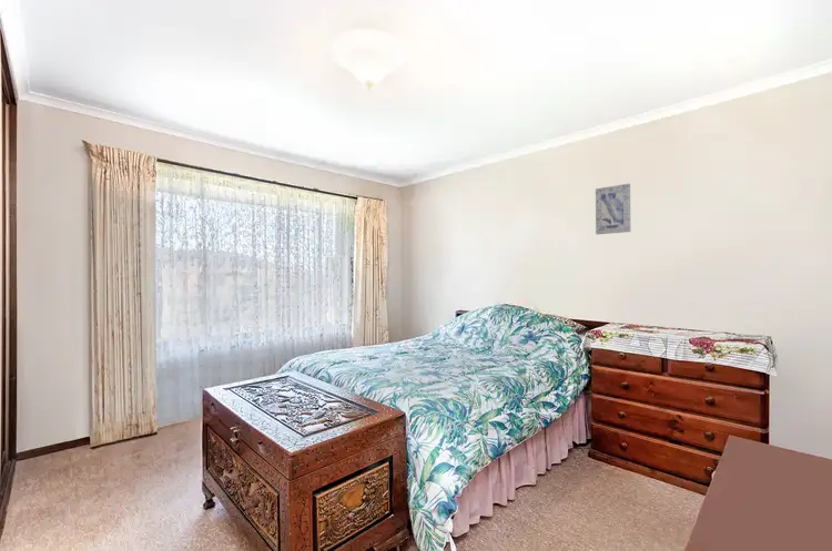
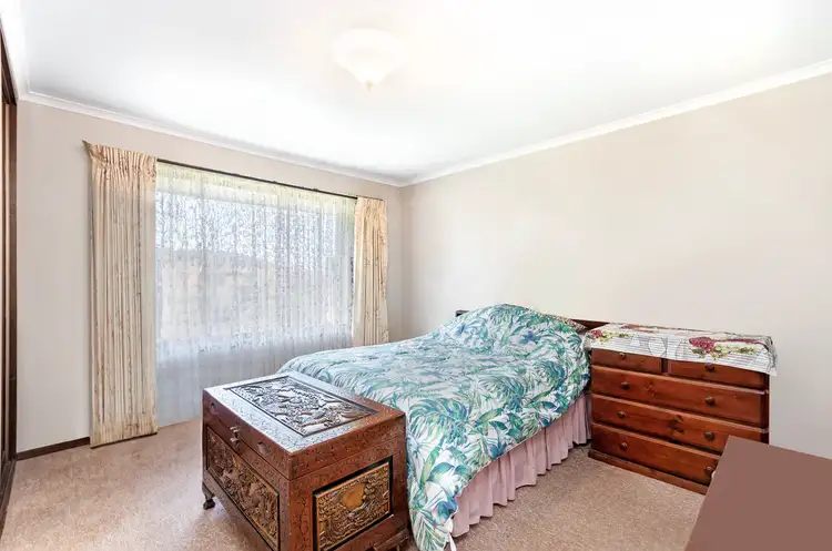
- wall art [595,183,631,235]
